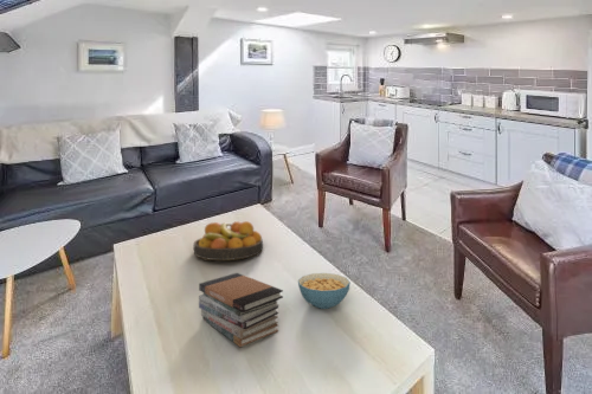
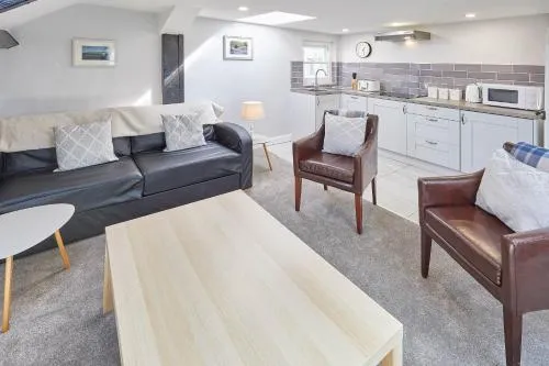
- fruit bowl [192,220,264,261]
- book stack [198,272,284,348]
- cereal bowl [297,272,352,310]
